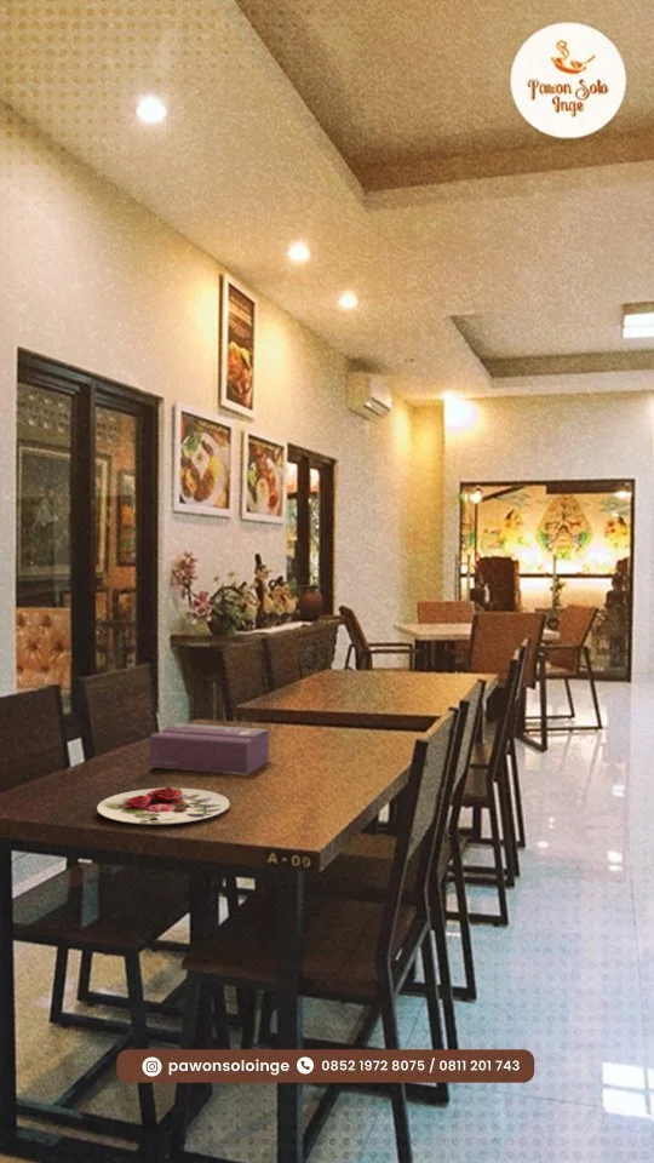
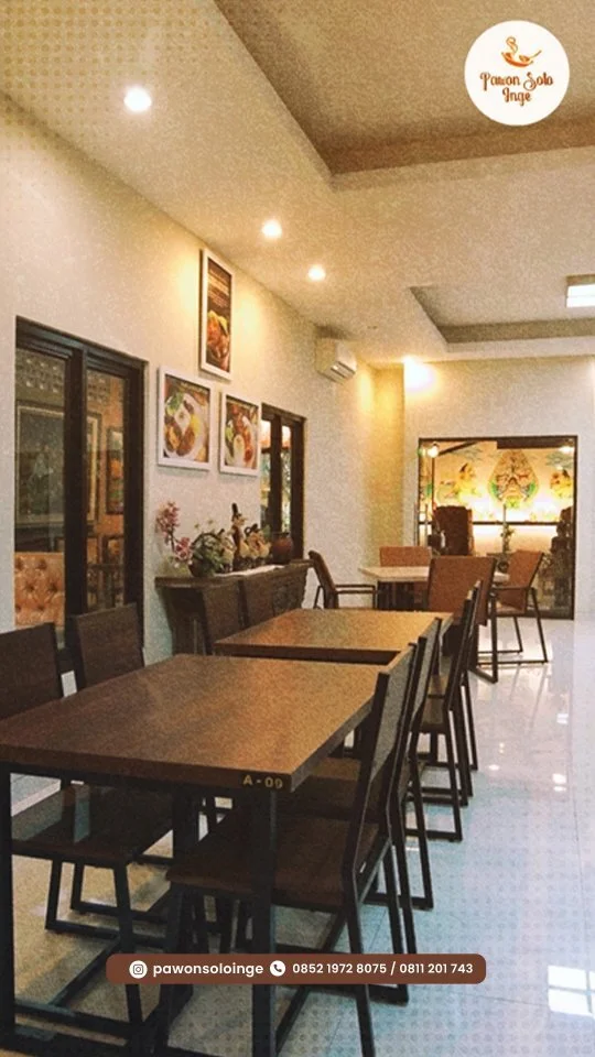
- tissue box [148,722,270,775]
- plate [96,786,231,826]
